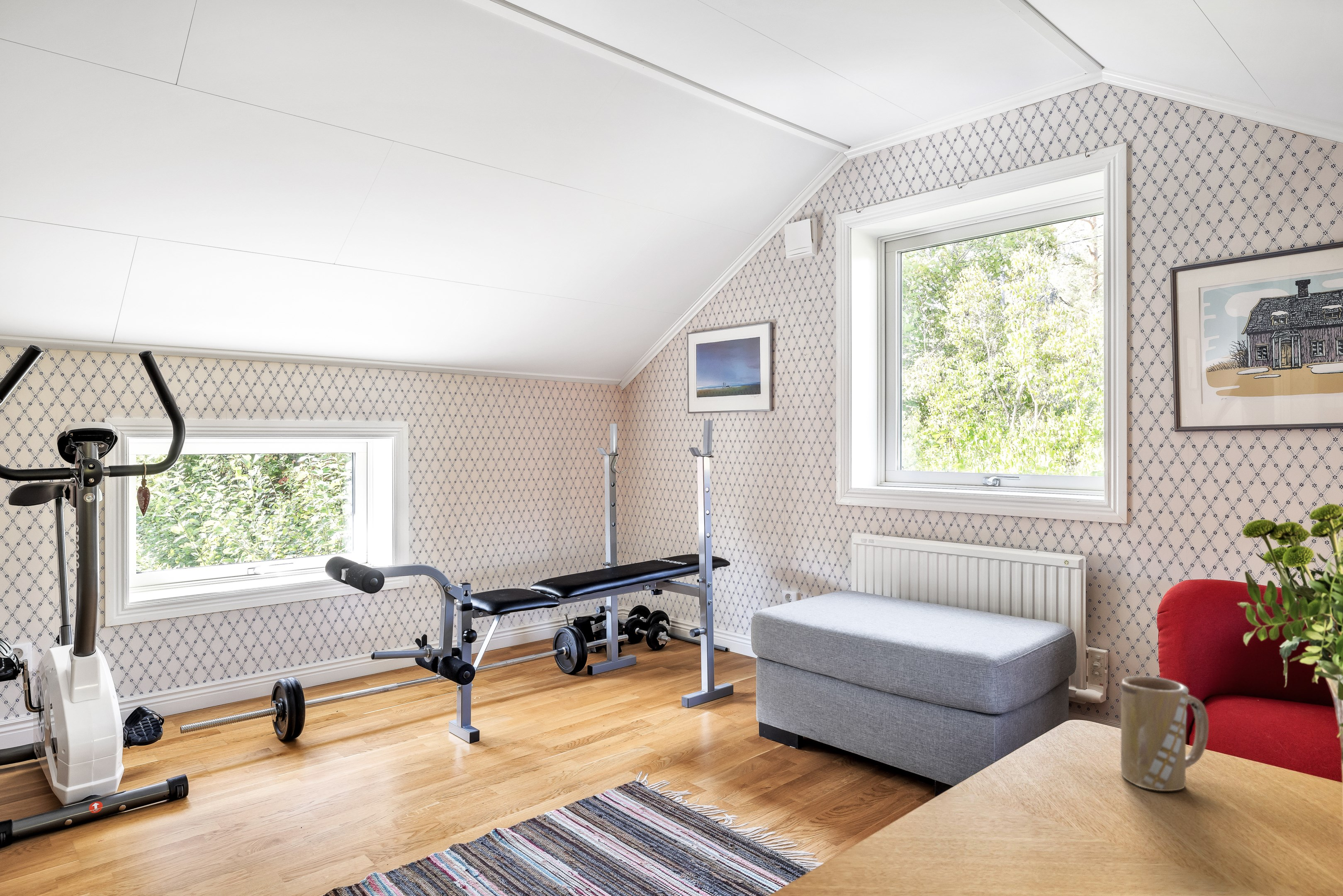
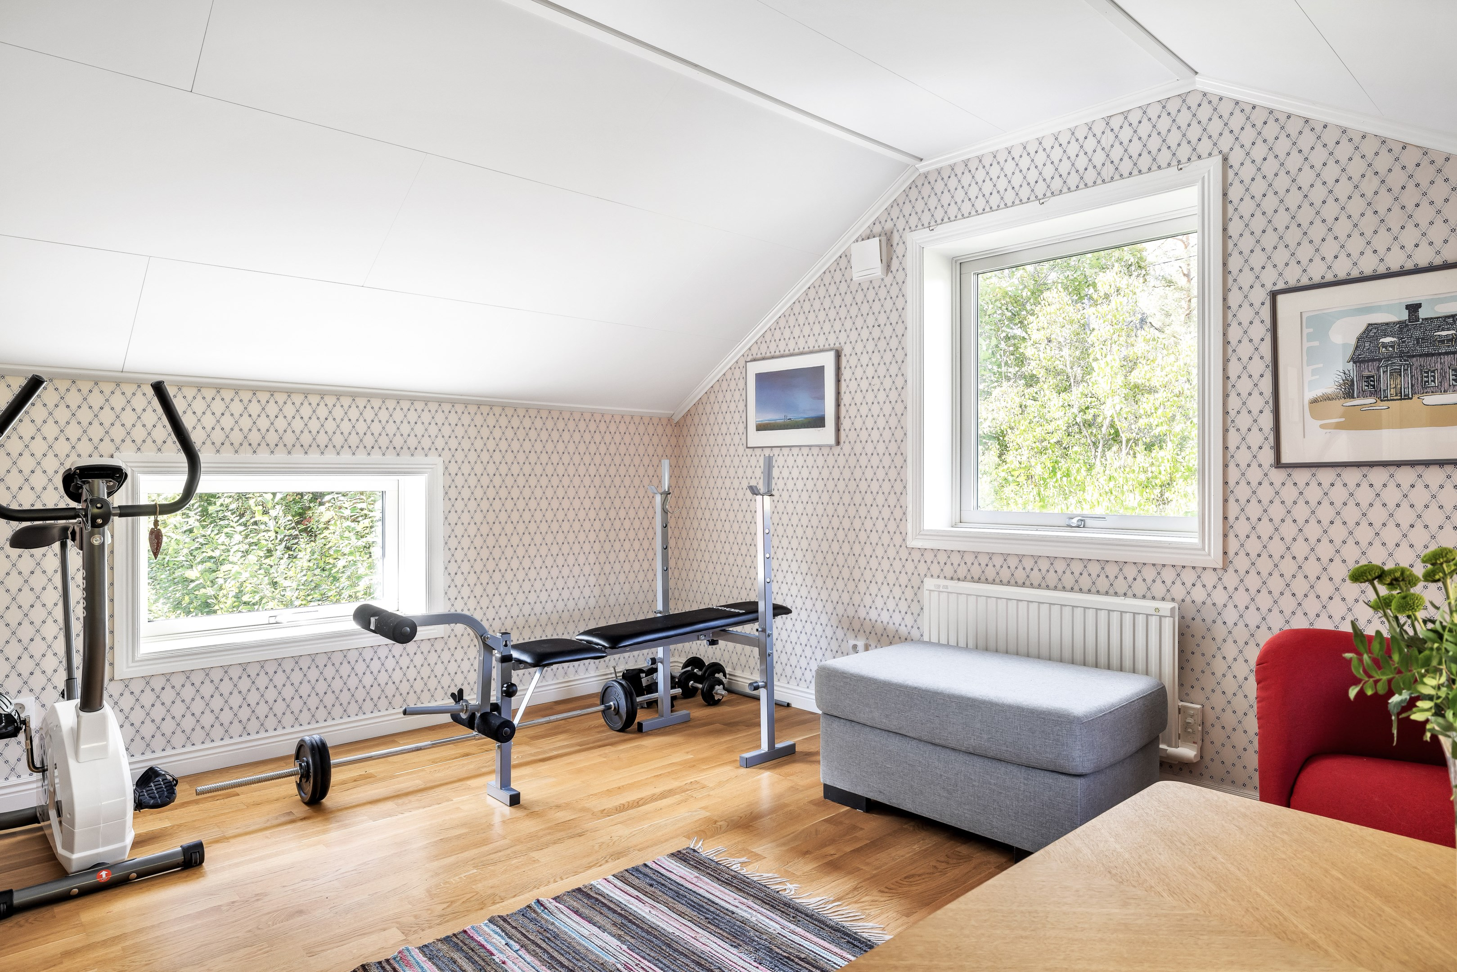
- mug [1120,676,1209,791]
